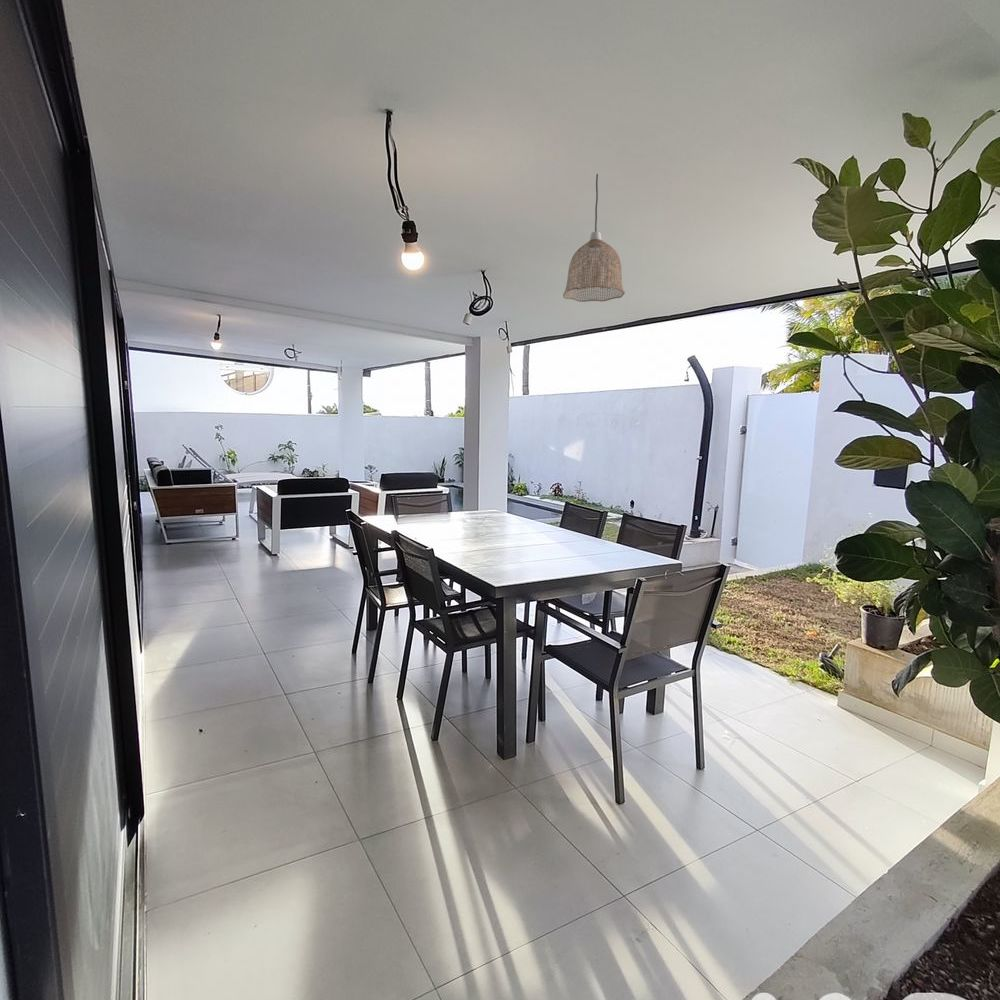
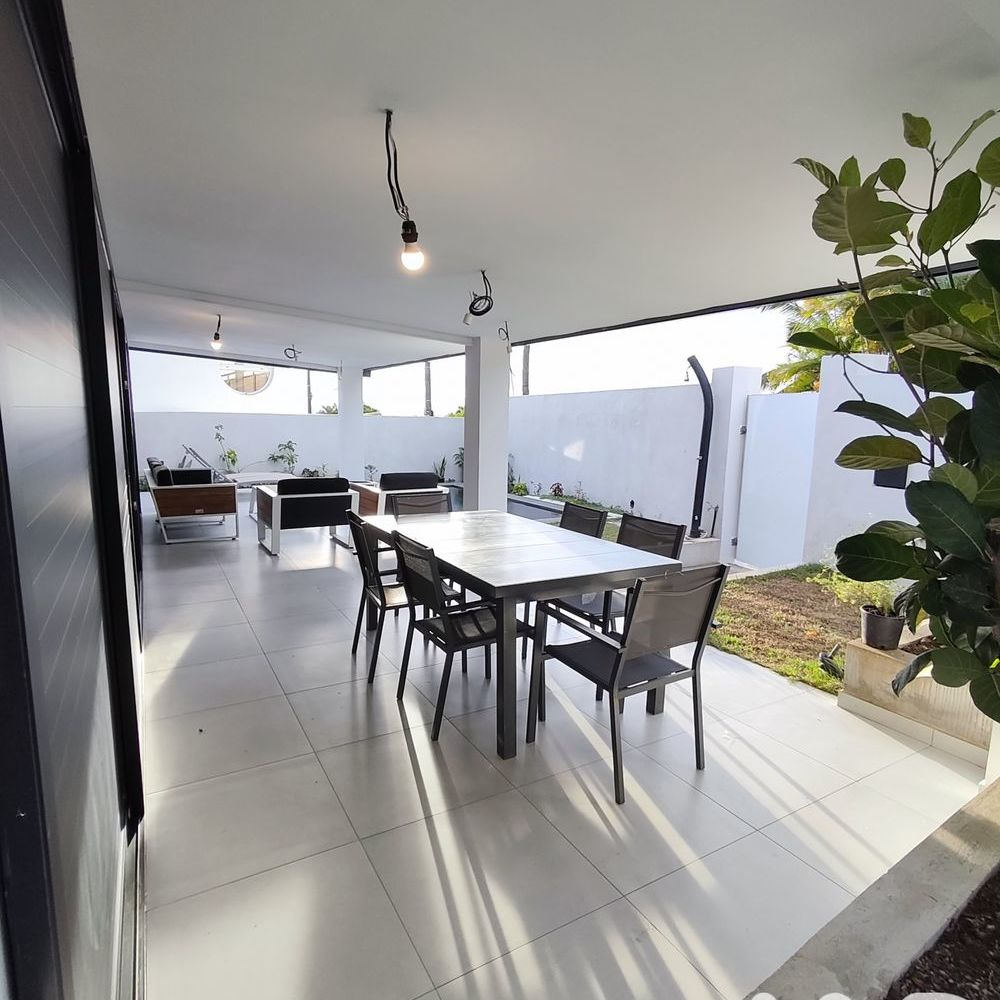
- pendant lamp [562,173,626,303]
